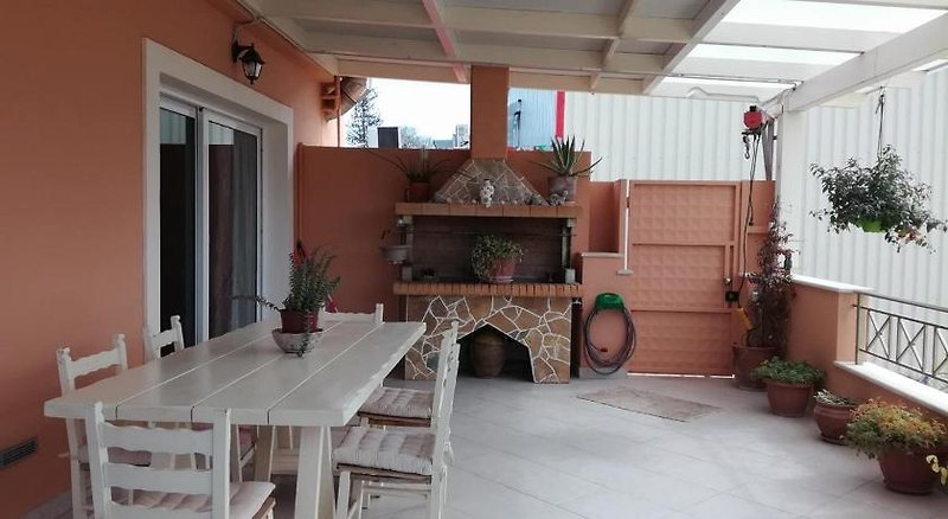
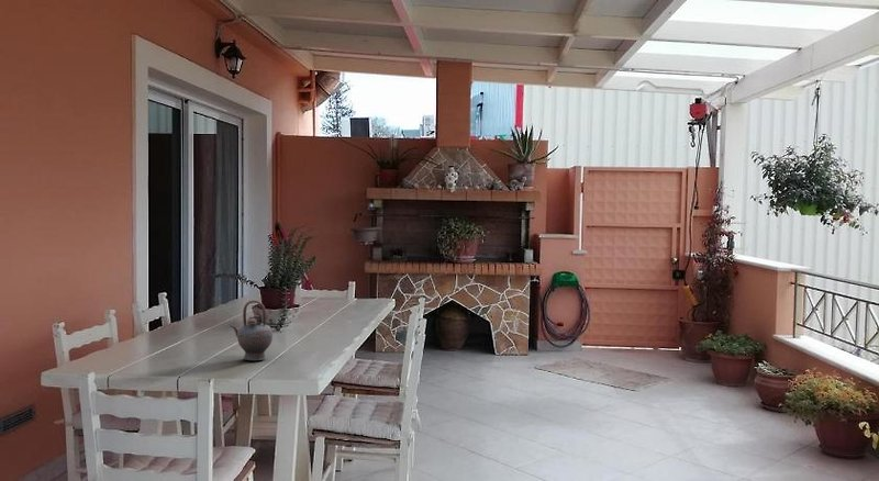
+ teapot [230,299,274,361]
